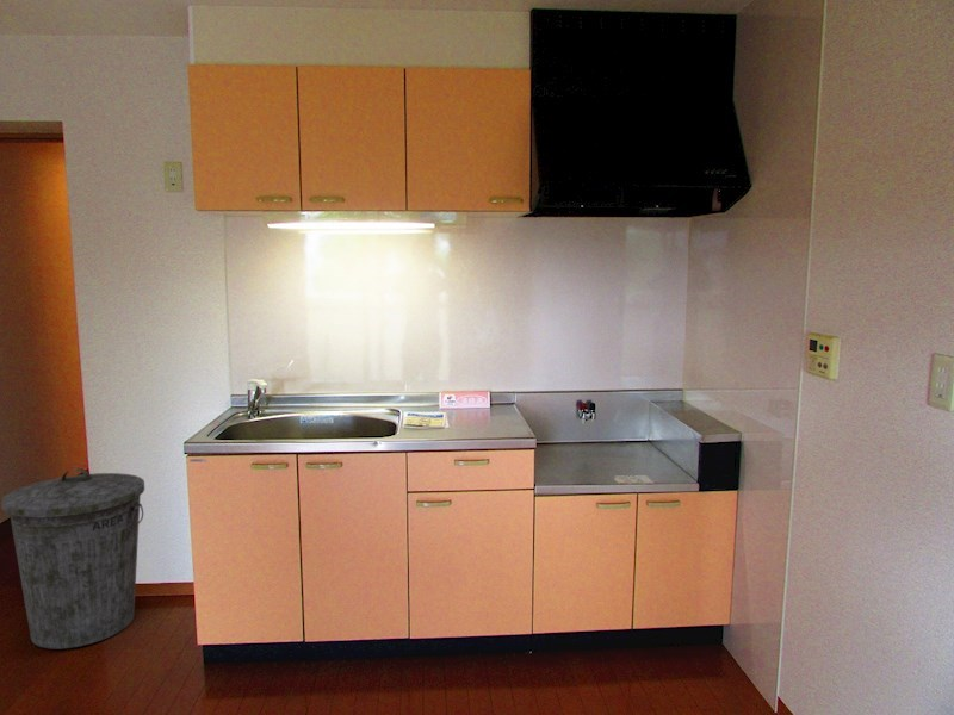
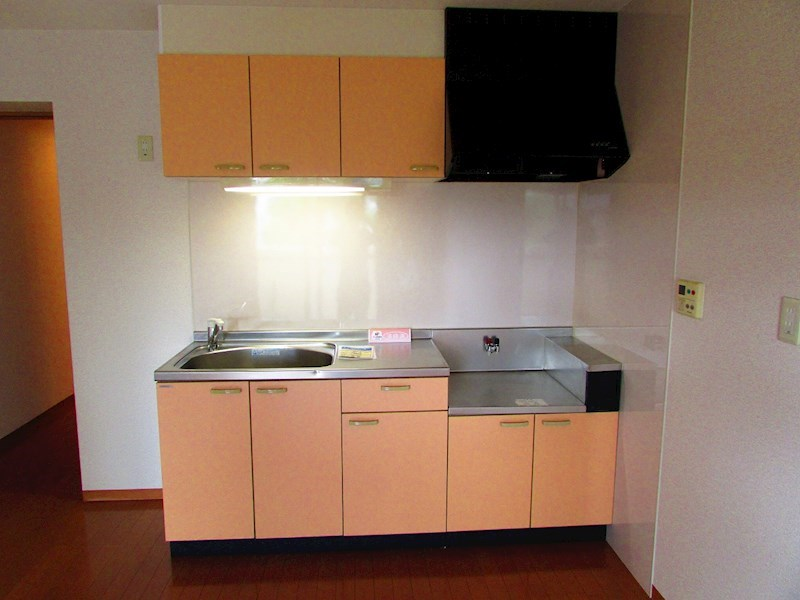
- trash can [1,467,145,651]
